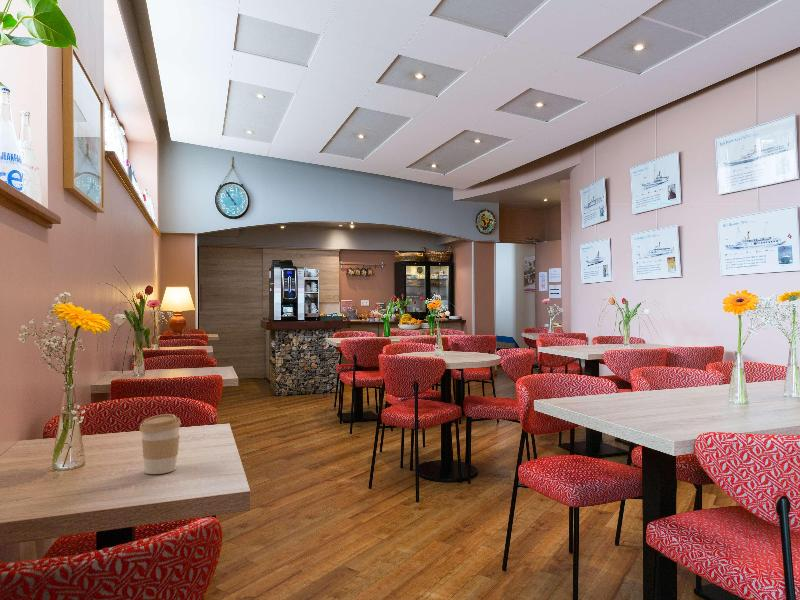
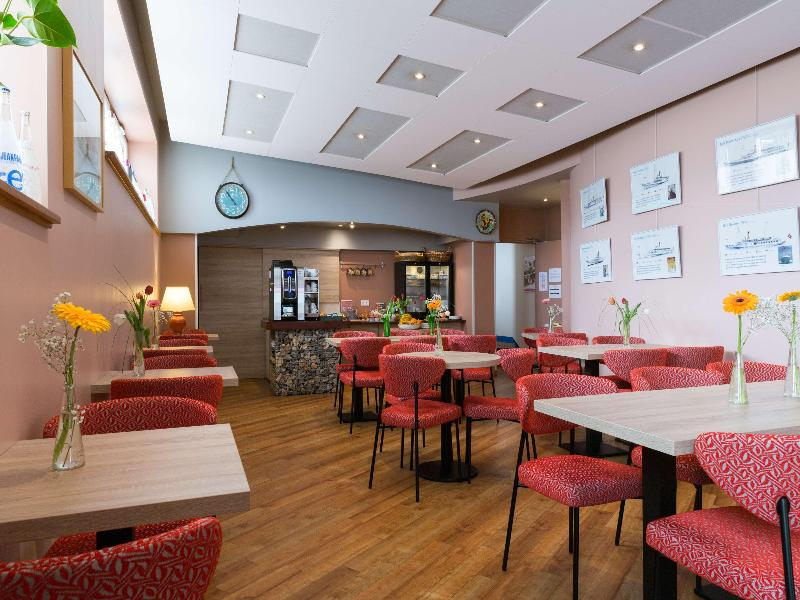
- coffee cup [139,413,182,475]
